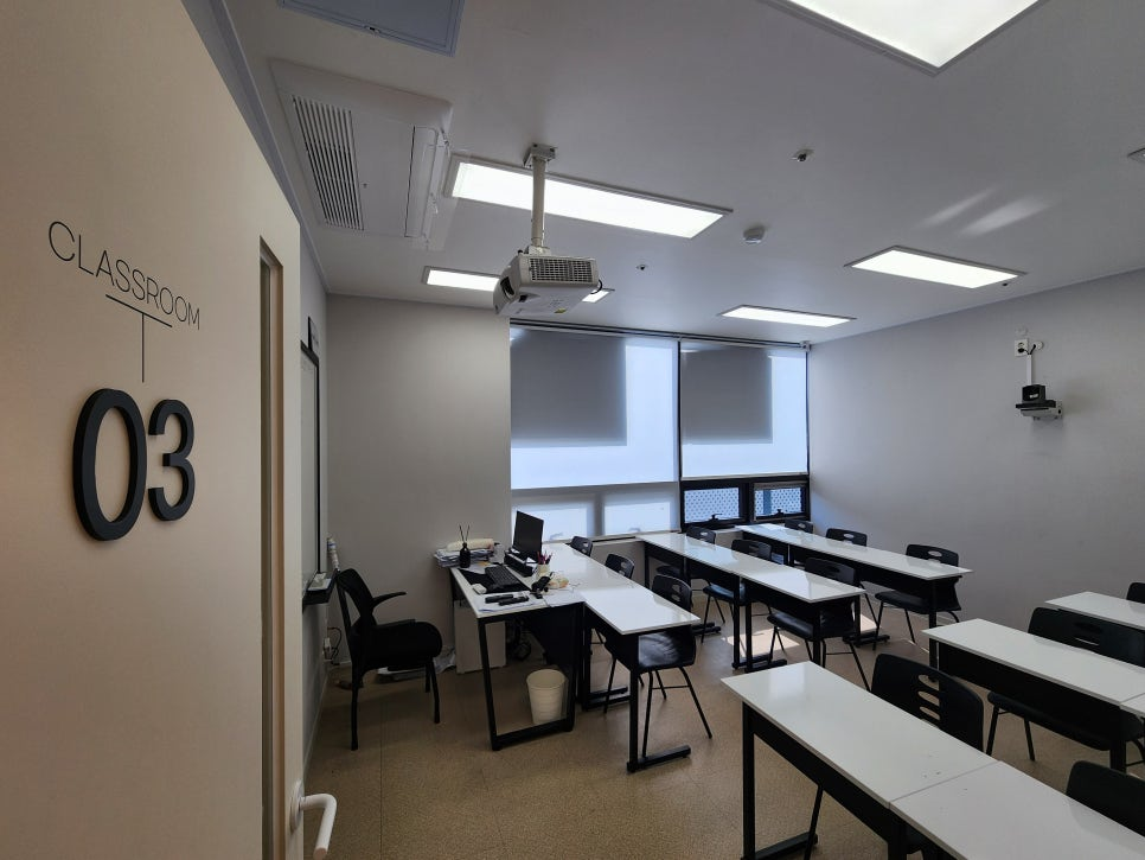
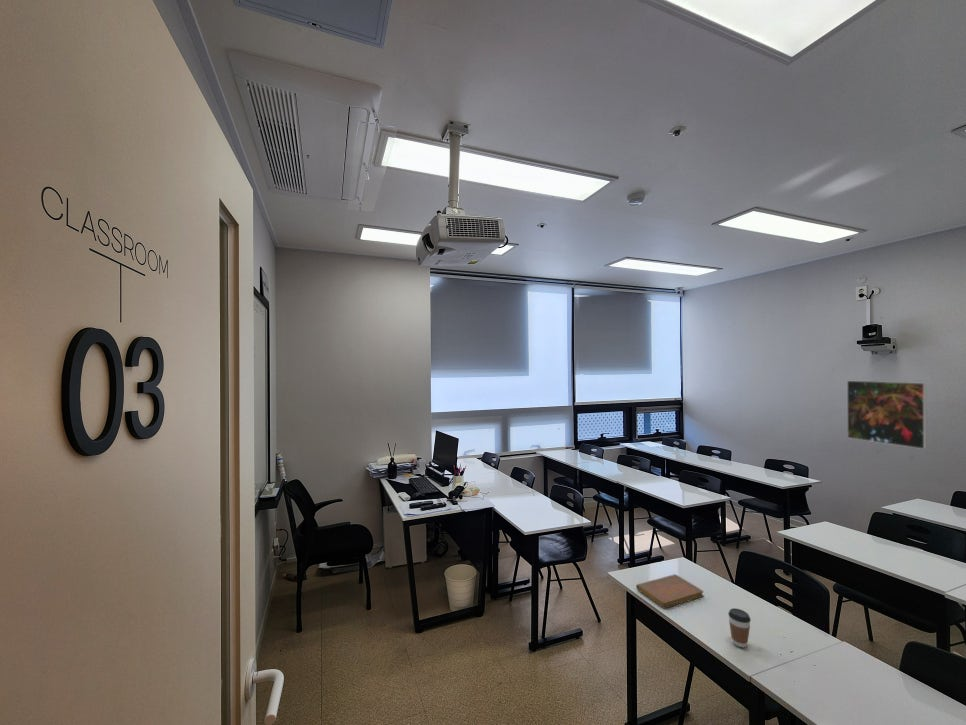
+ coffee cup [727,607,752,648]
+ notebook [635,573,705,609]
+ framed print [846,380,927,450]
